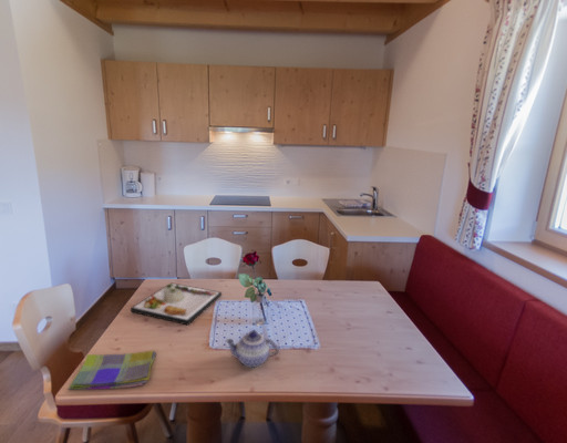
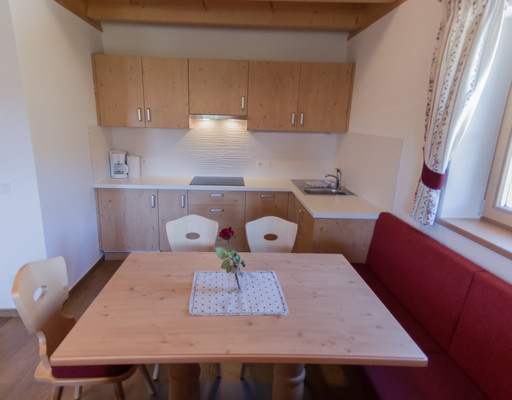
- teapot [224,329,280,369]
- dinner plate [130,281,223,326]
- dish towel [66,350,157,391]
